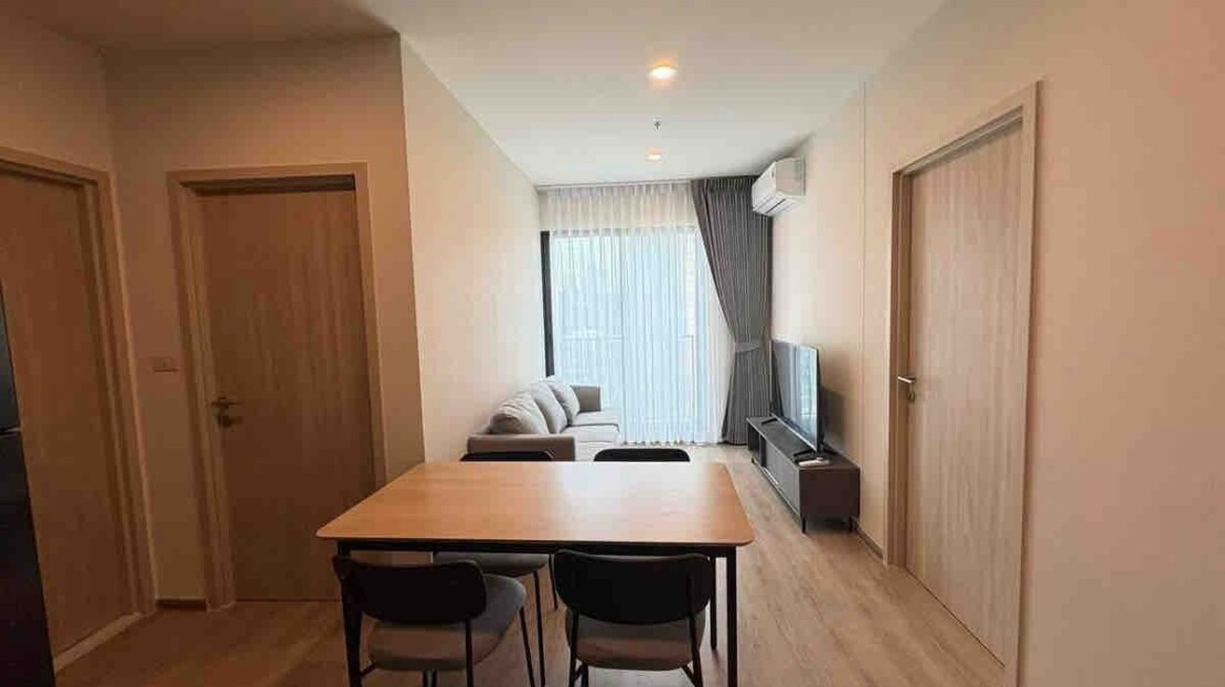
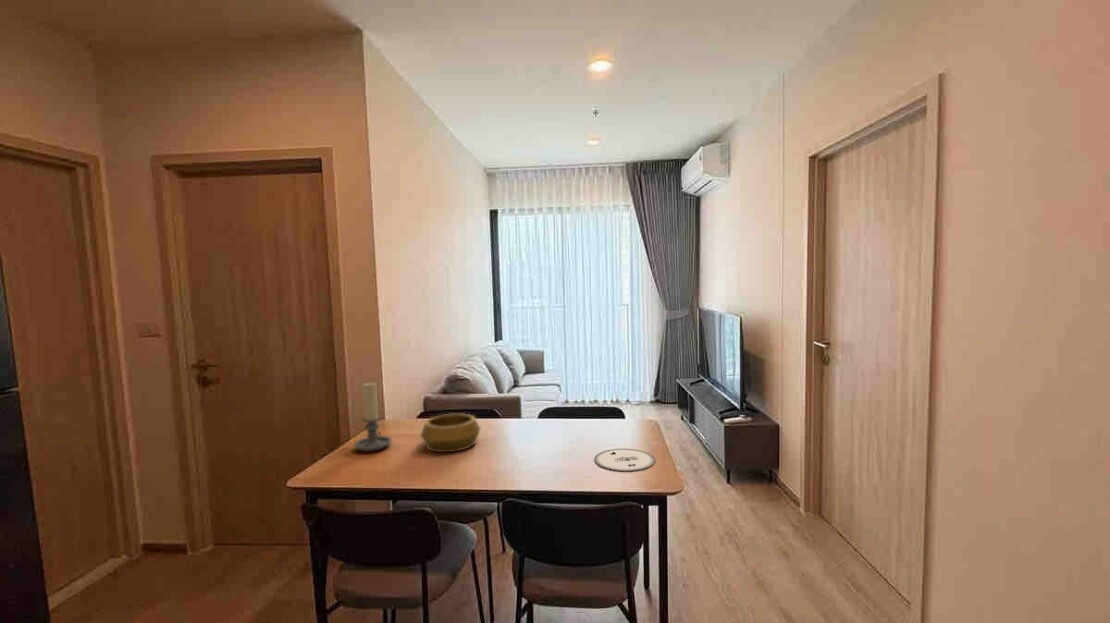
+ candle holder [353,381,393,452]
+ decorative bowl [419,413,481,453]
+ plate [593,448,656,472]
